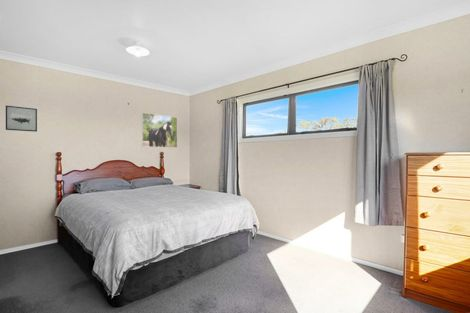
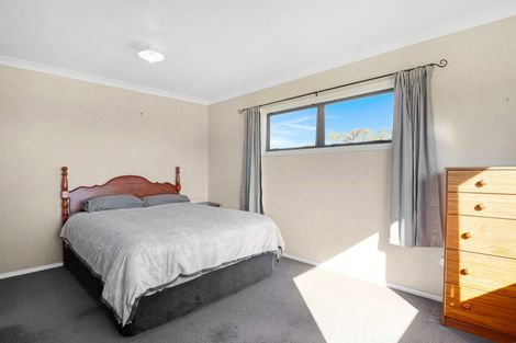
- wall art [5,105,38,133]
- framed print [141,112,178,149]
